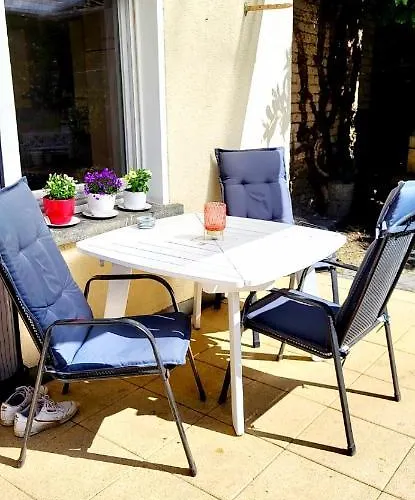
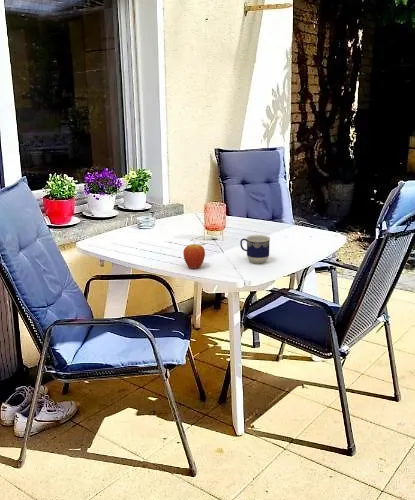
+ cup [239,234,271,264]
+ fruit [182,243,206,269]
